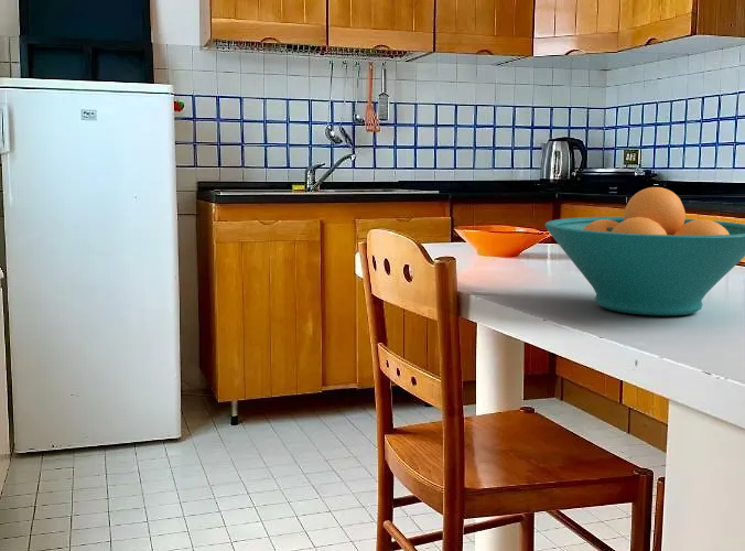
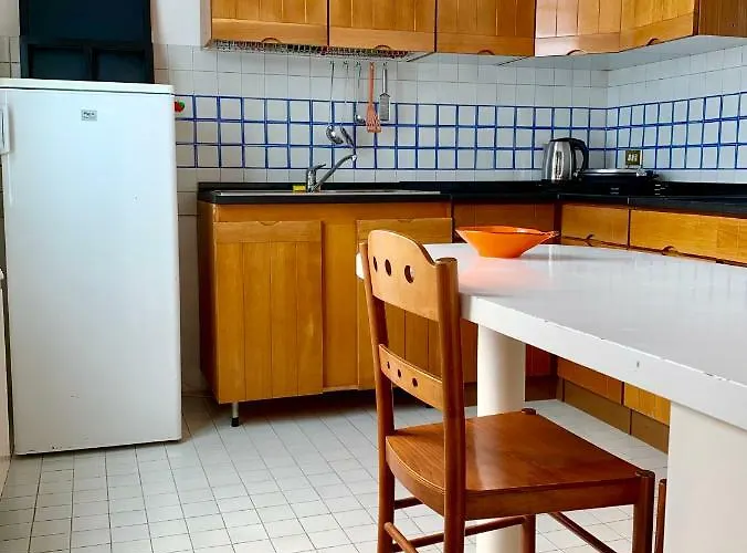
- fruit bowl [543,186,745,316]
